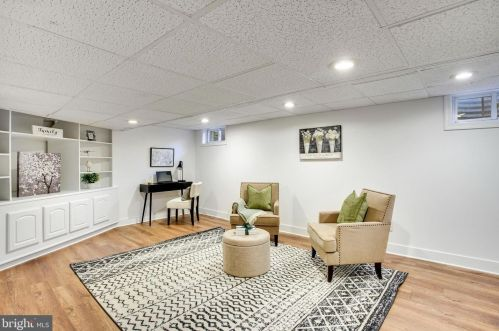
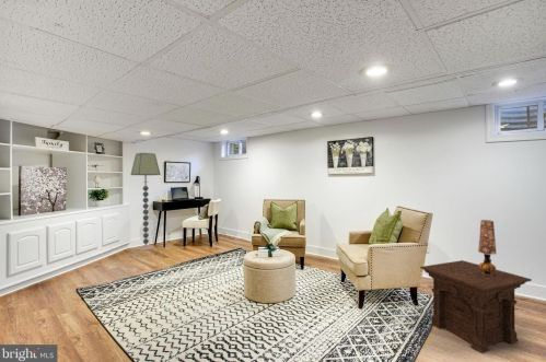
+ table lamp [477,219,498,276]
+ floor lamp [130,152,161,252]
+ side table [419,259,532,354]
